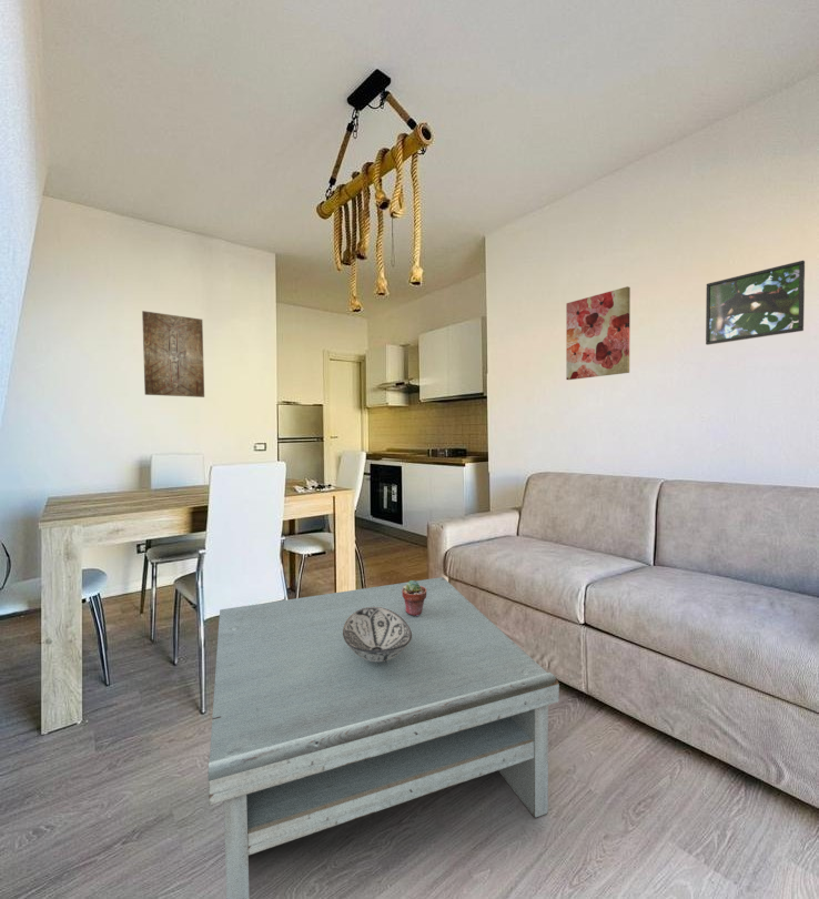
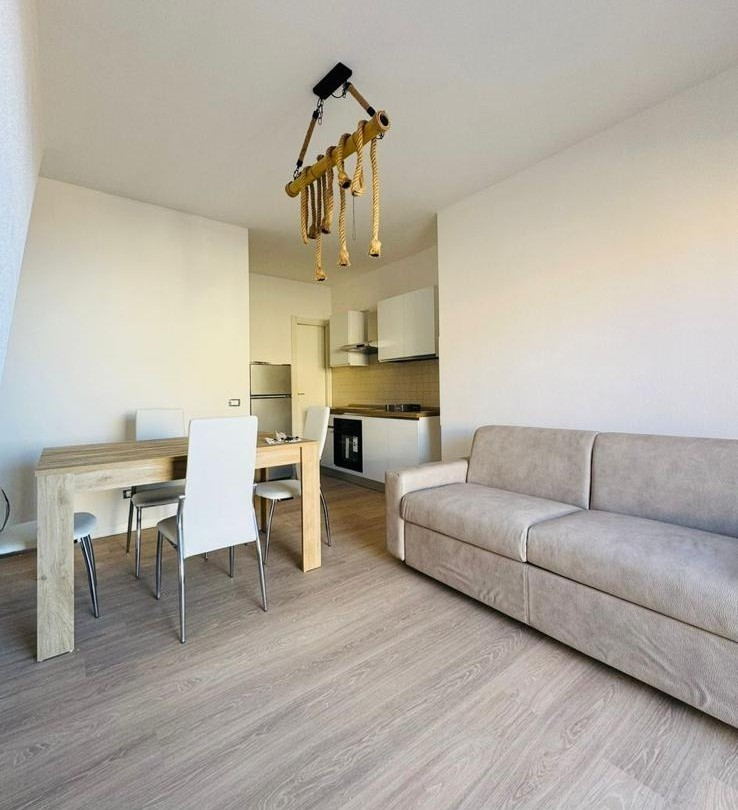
- wall art [565,285,631,381]
- potted succulent [402,579,426,616]
- decorative bowl [343,607,412,661]
- coffee table [208,576,560,899]
- wall art [141,310,205,398]
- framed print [705,260,806,346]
